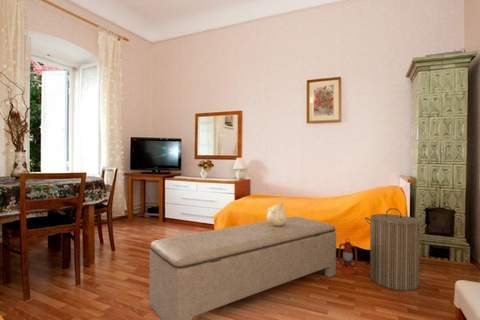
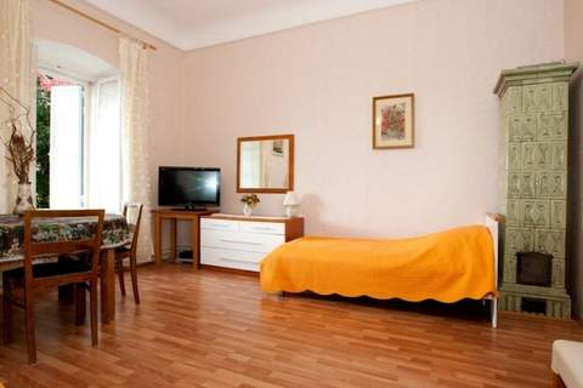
- bench [148,216,337,320]
- laundry hamper [364,207,428,292]
- plush toy [266,201,288,226]
- lantern [337,237,359,276]
